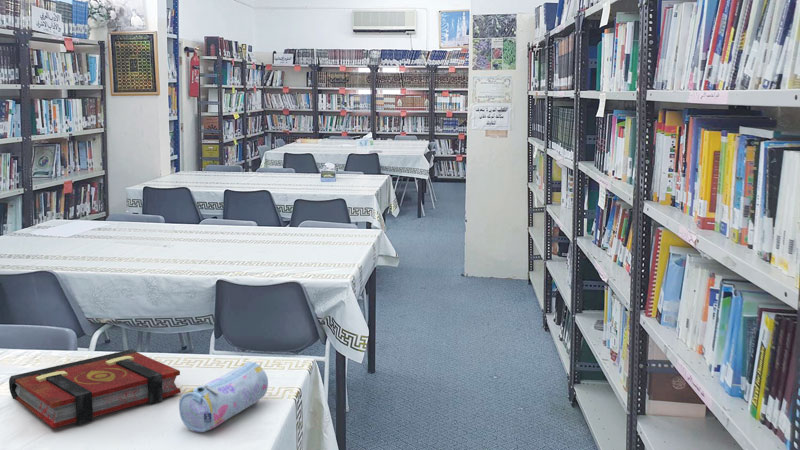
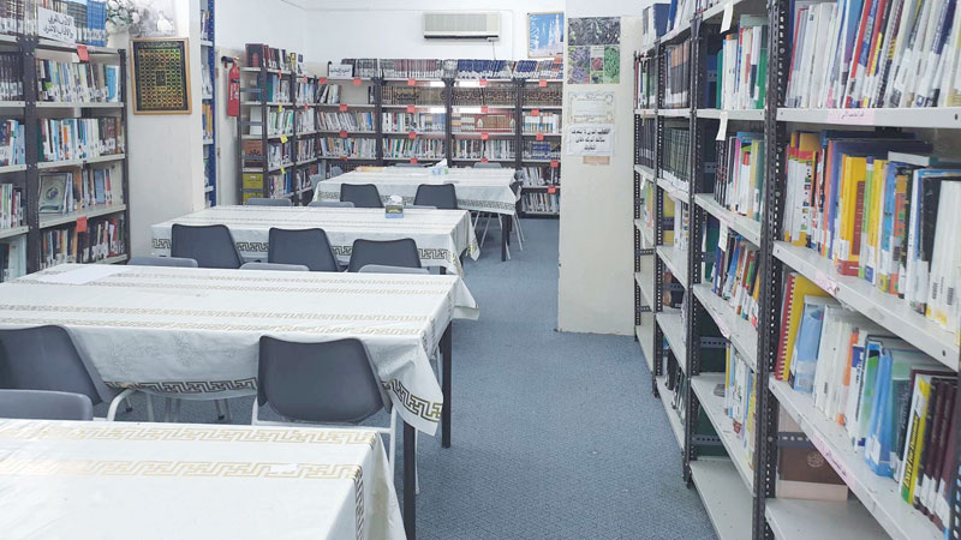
- pencil case [178,361,269,433]
- book [8,348,181,429]
